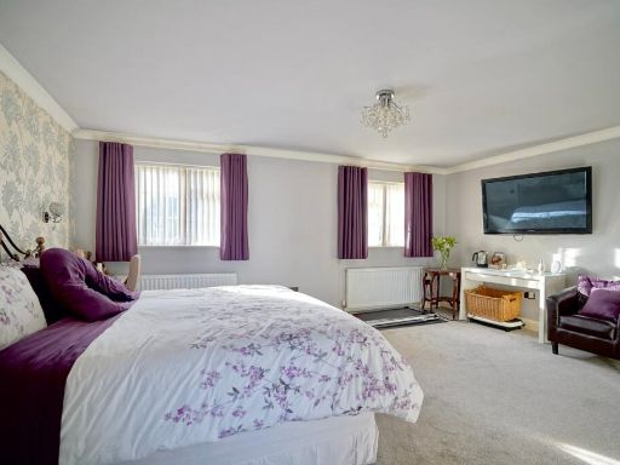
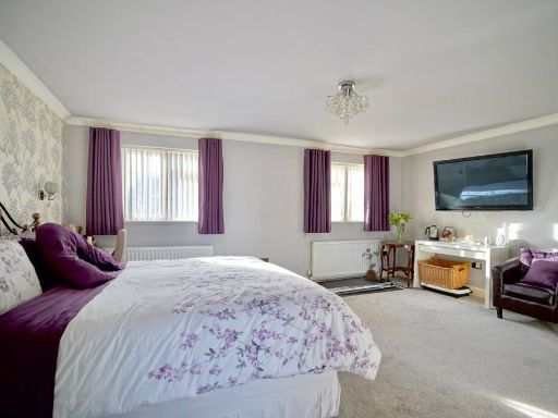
+ house plant [360,247,388,282]
